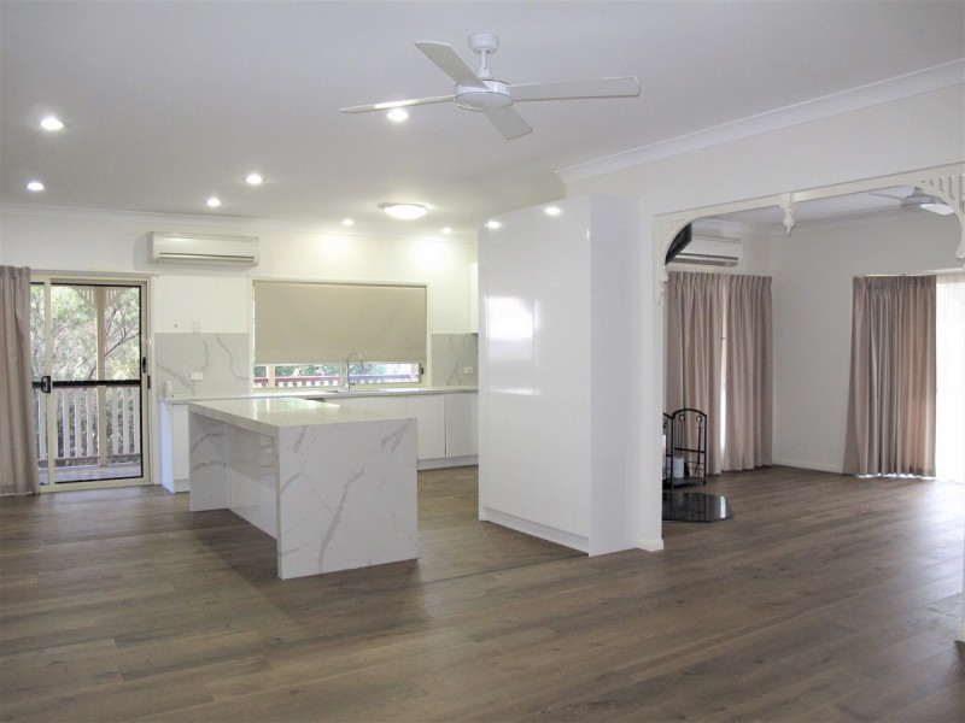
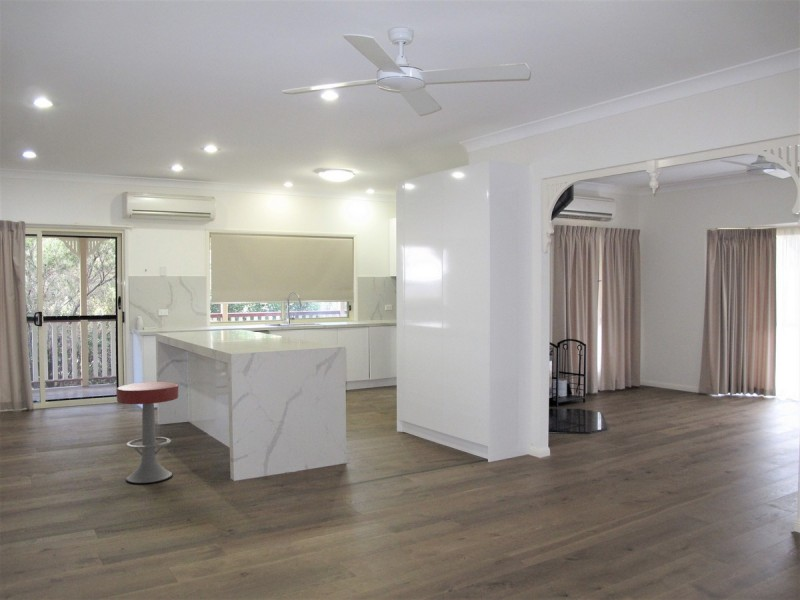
+ bar stool [116,381,179,484]
